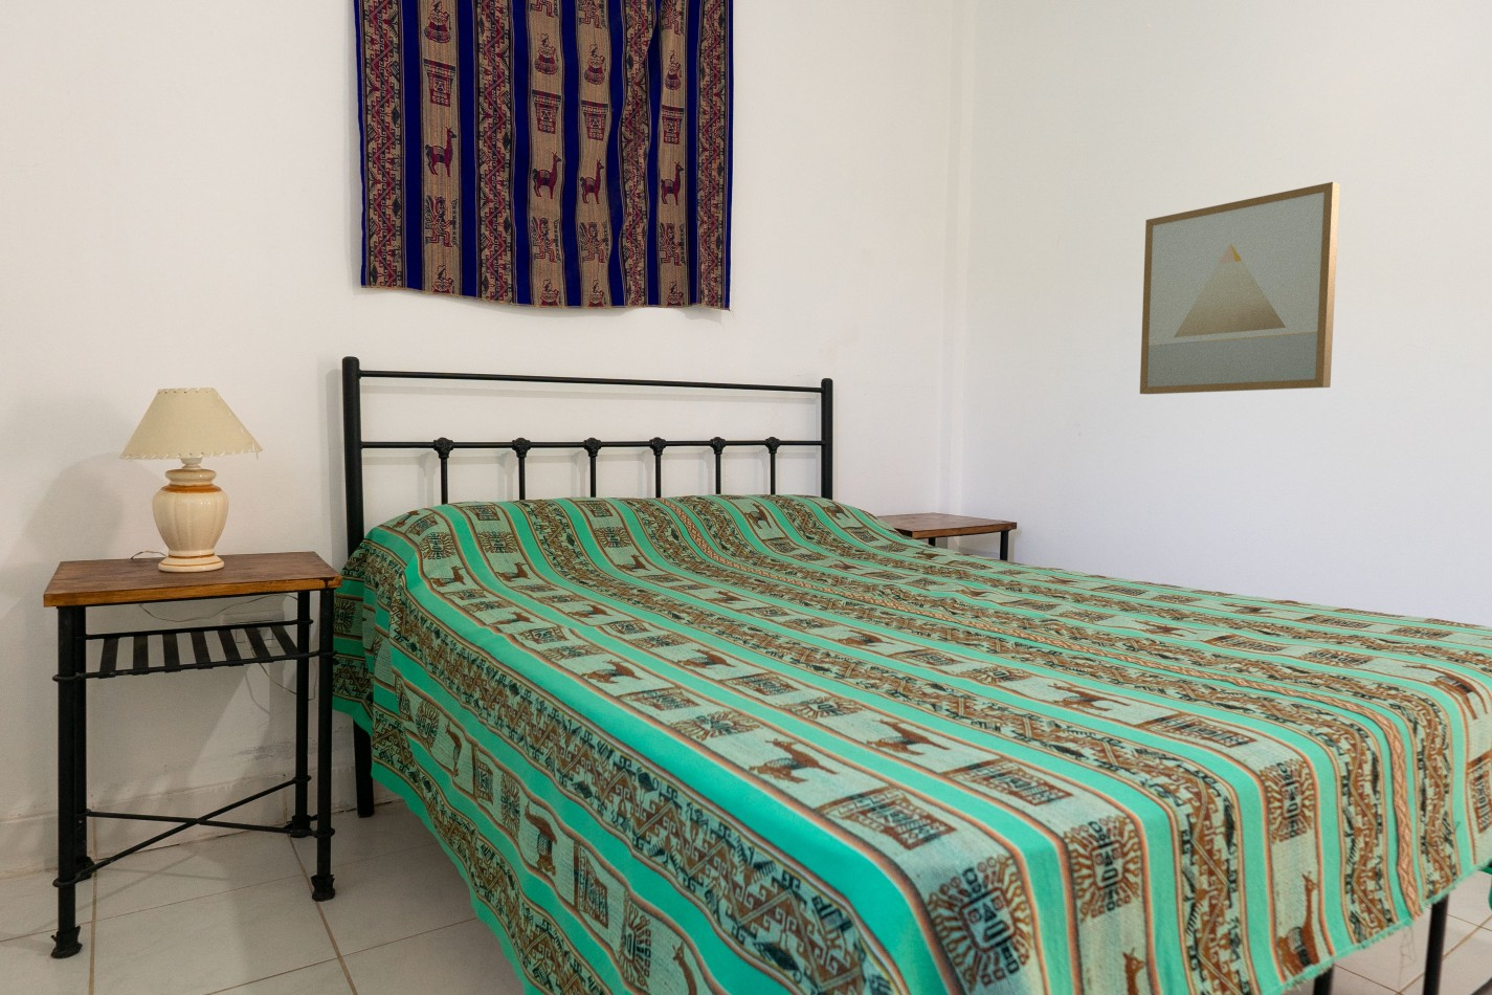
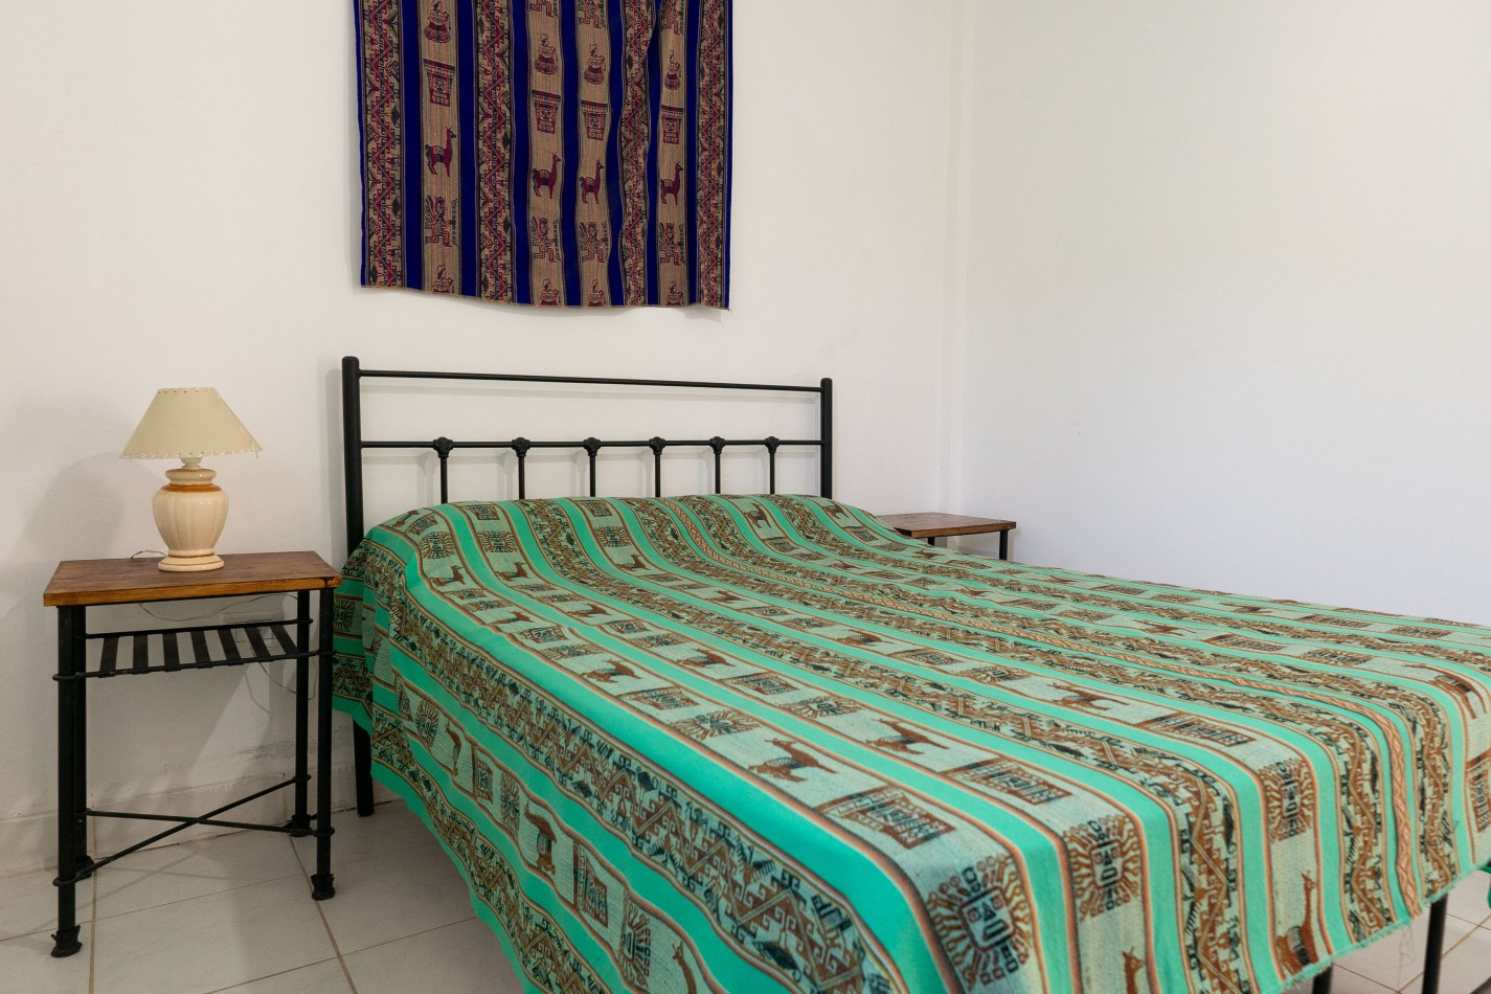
- wall art [1139,181,1341,395]
